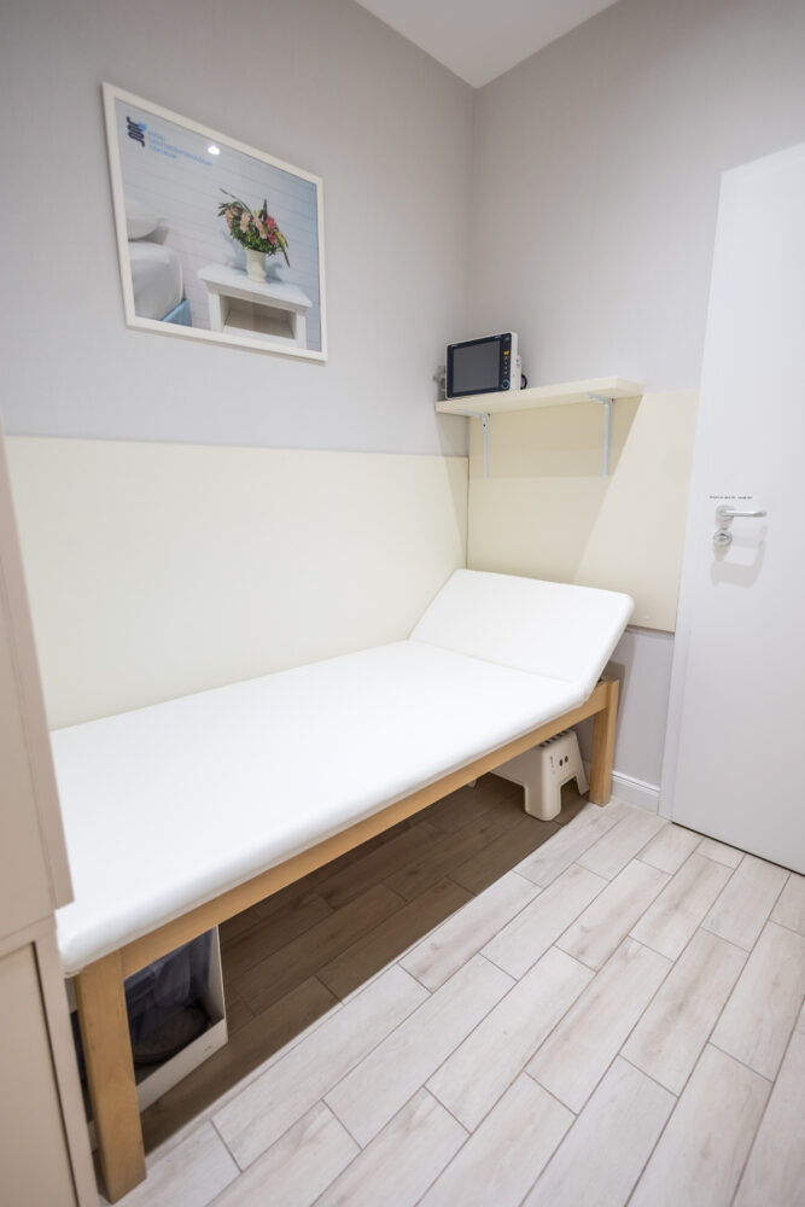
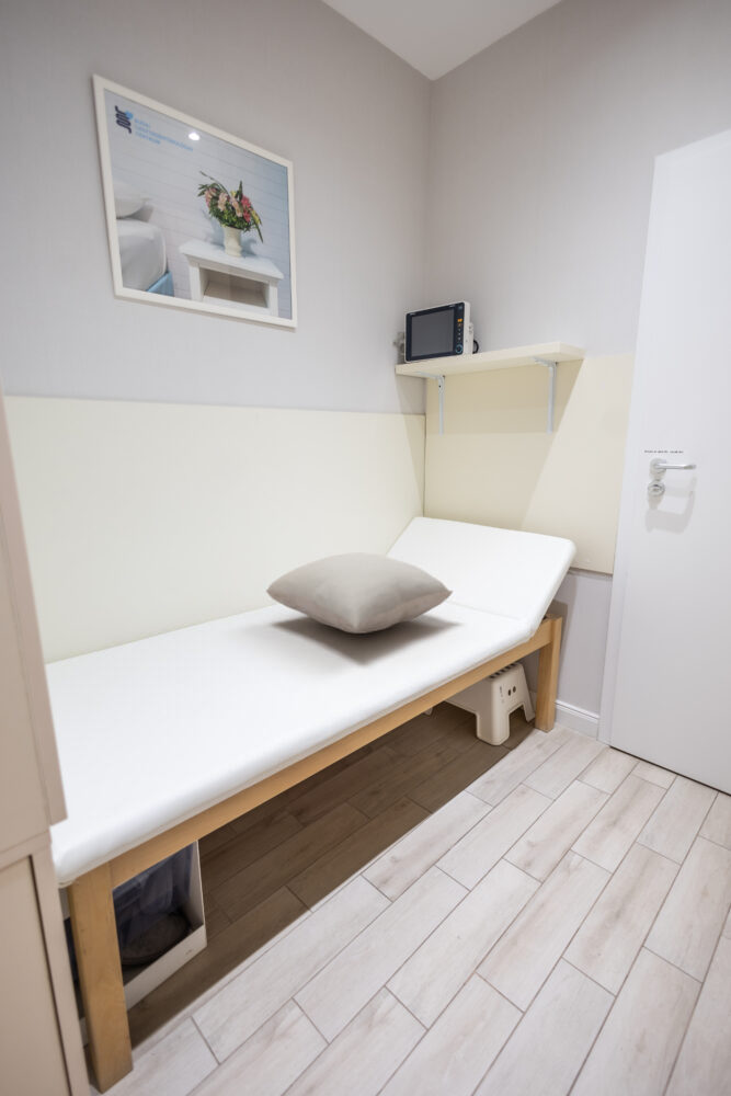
+ pillow [265,551,454,635]
